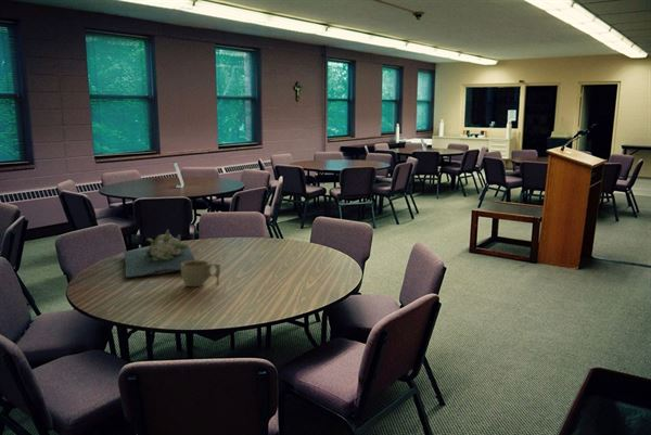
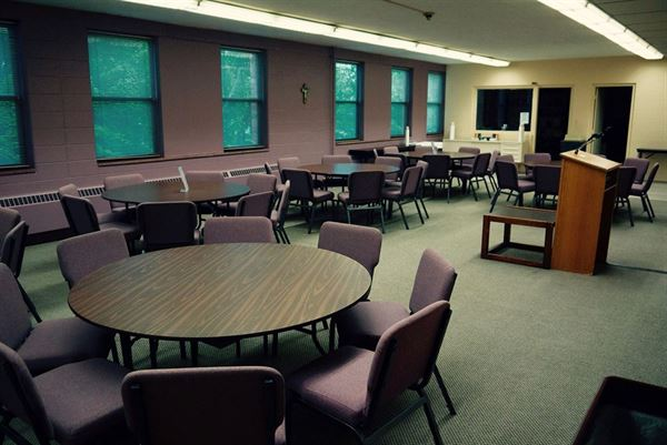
- cup [180,259,221,287]
- flower arrangement [124,229,196,279]
